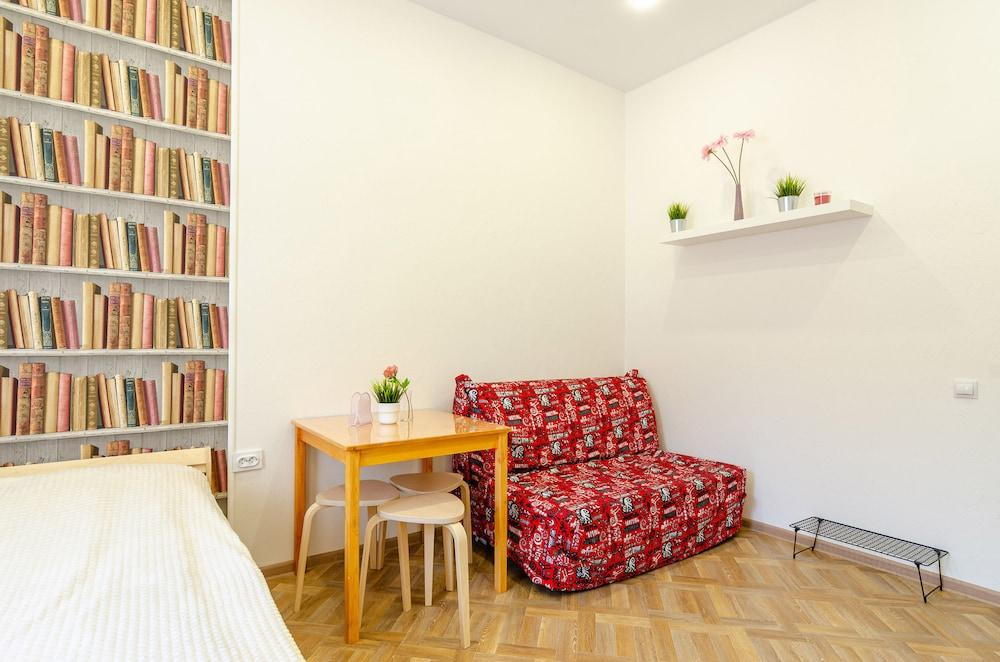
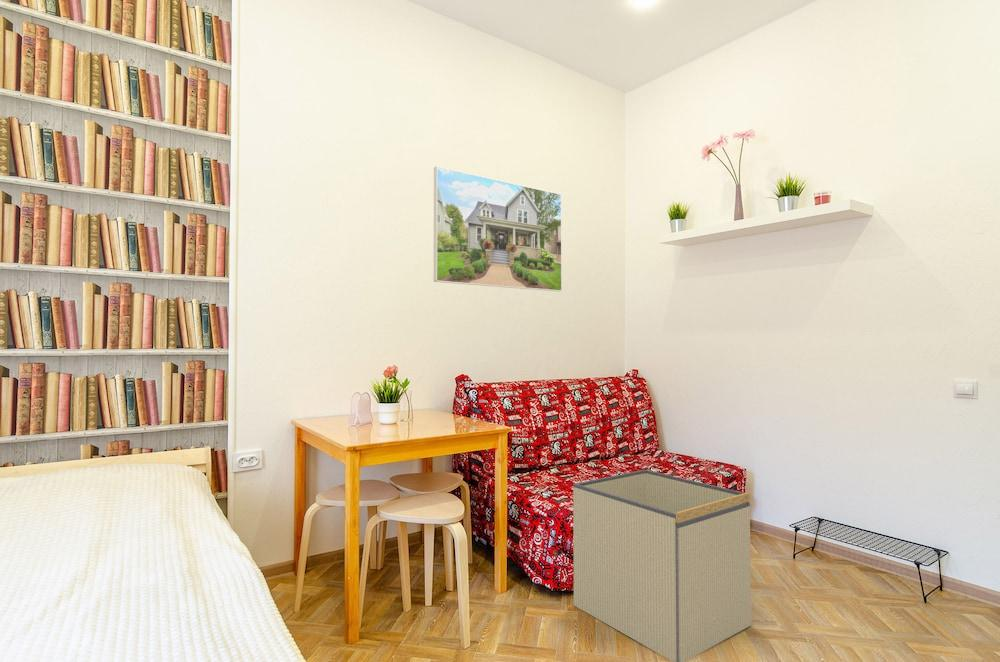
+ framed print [433,166,563,292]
+ storage bin [572,469,752,662]
